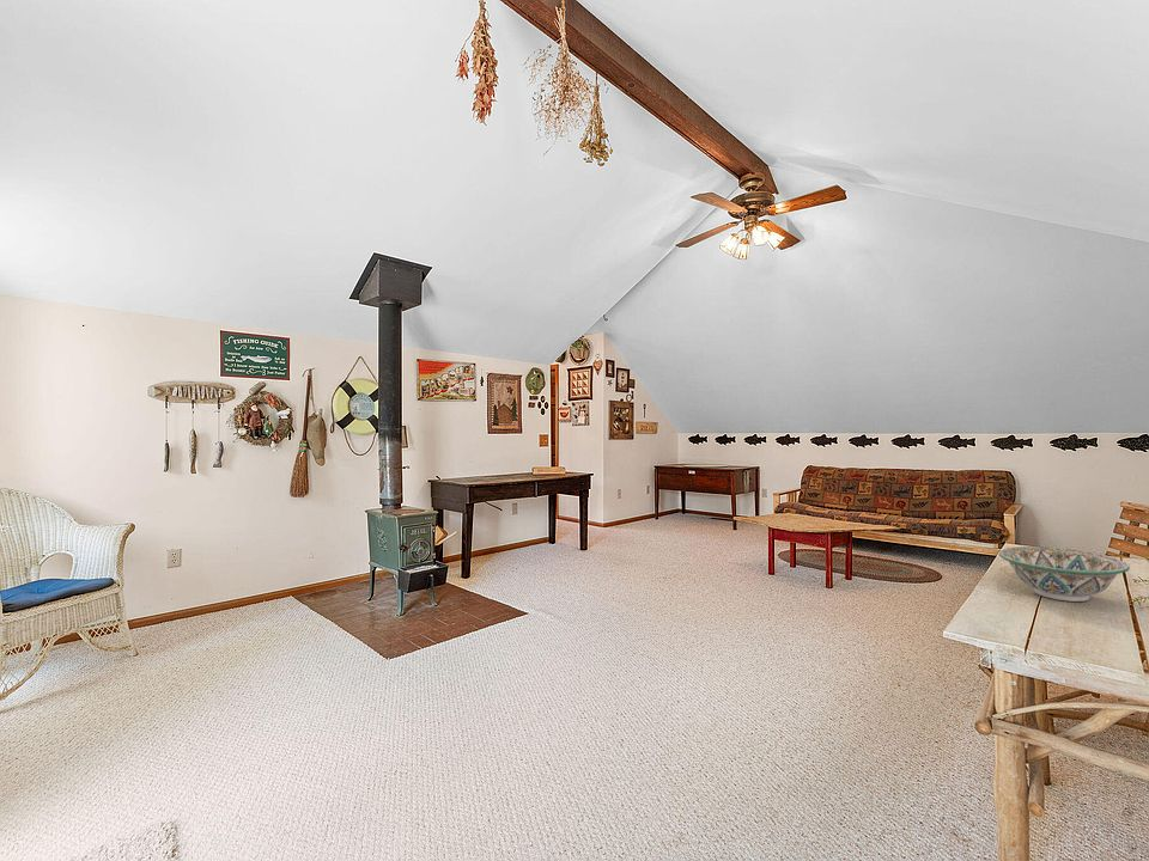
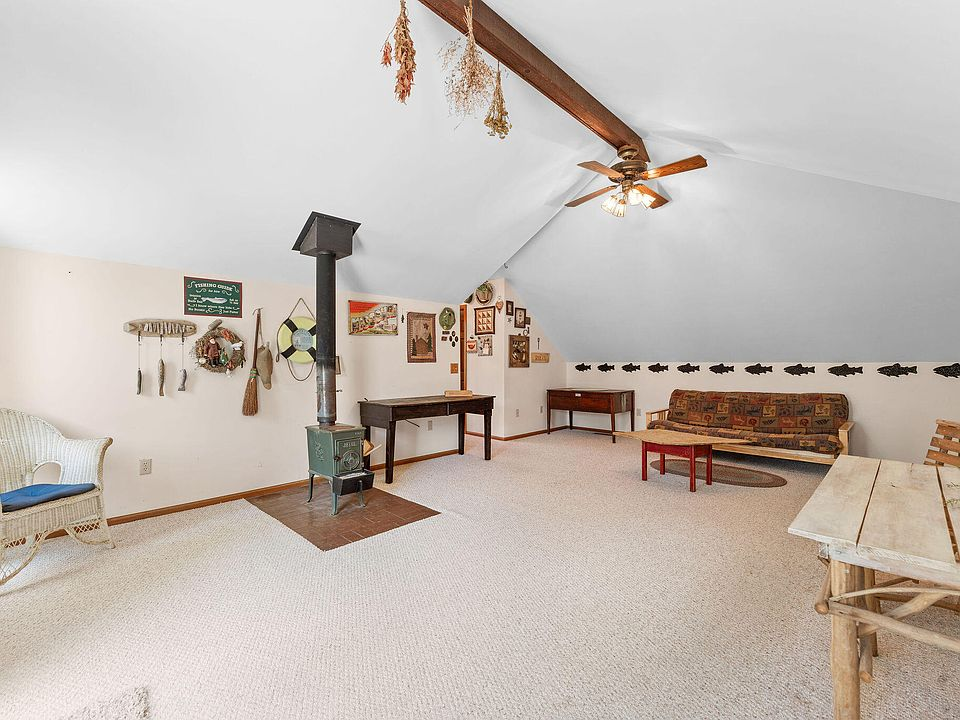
- decorative bowl [998,545,1131,603]
